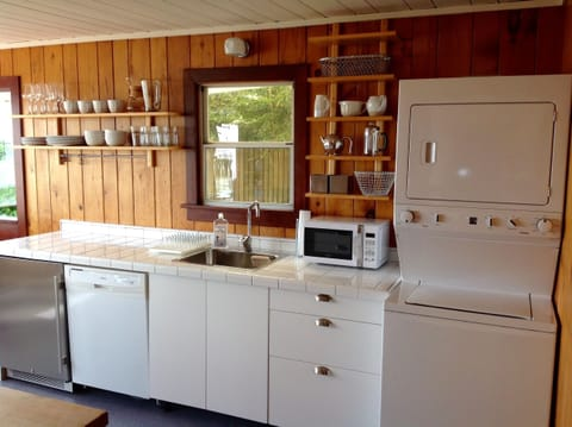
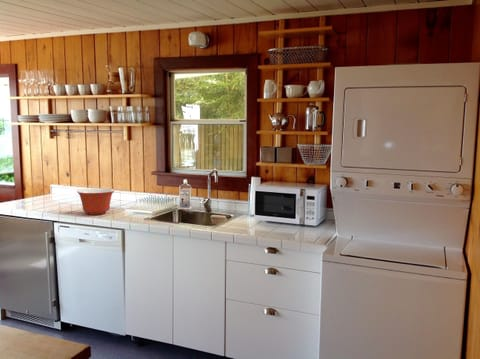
+ mixing bowl [76,187,116,216]
